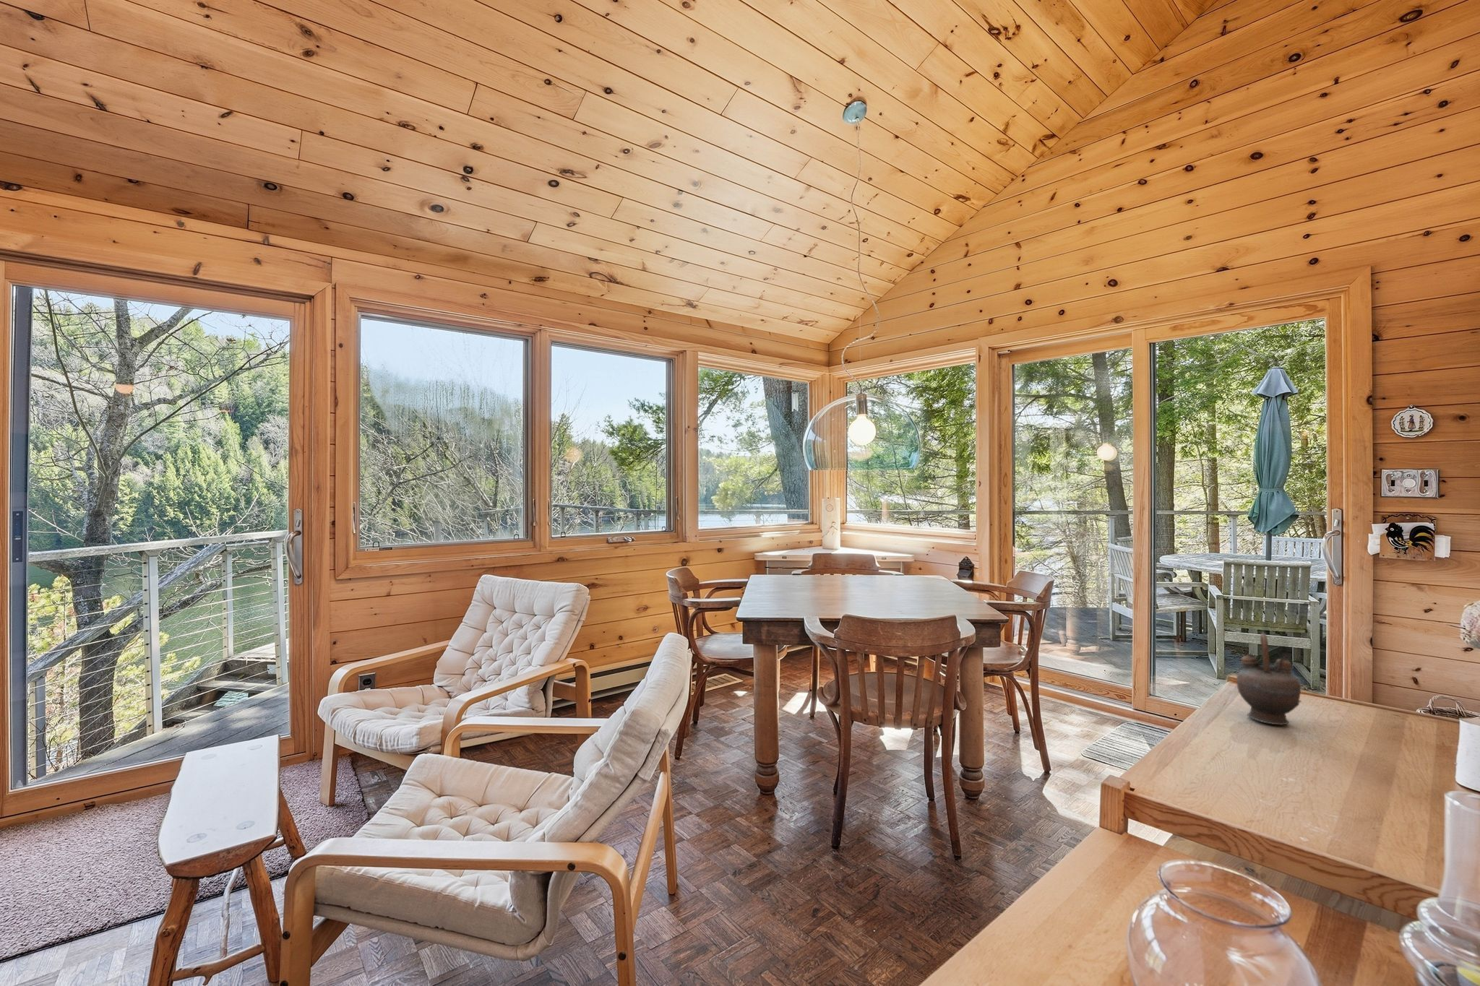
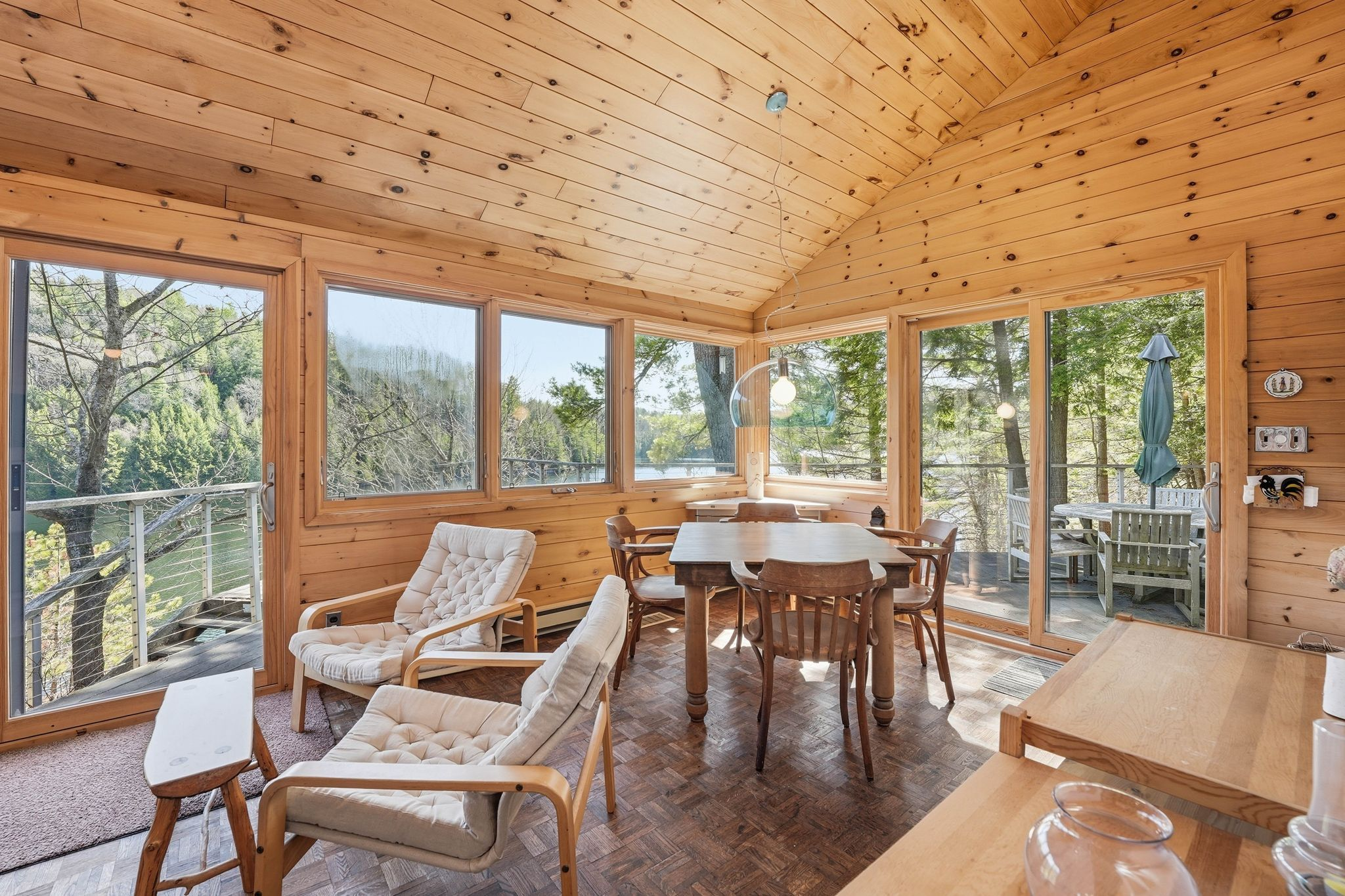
- teapot [1236,633,1302,726]
